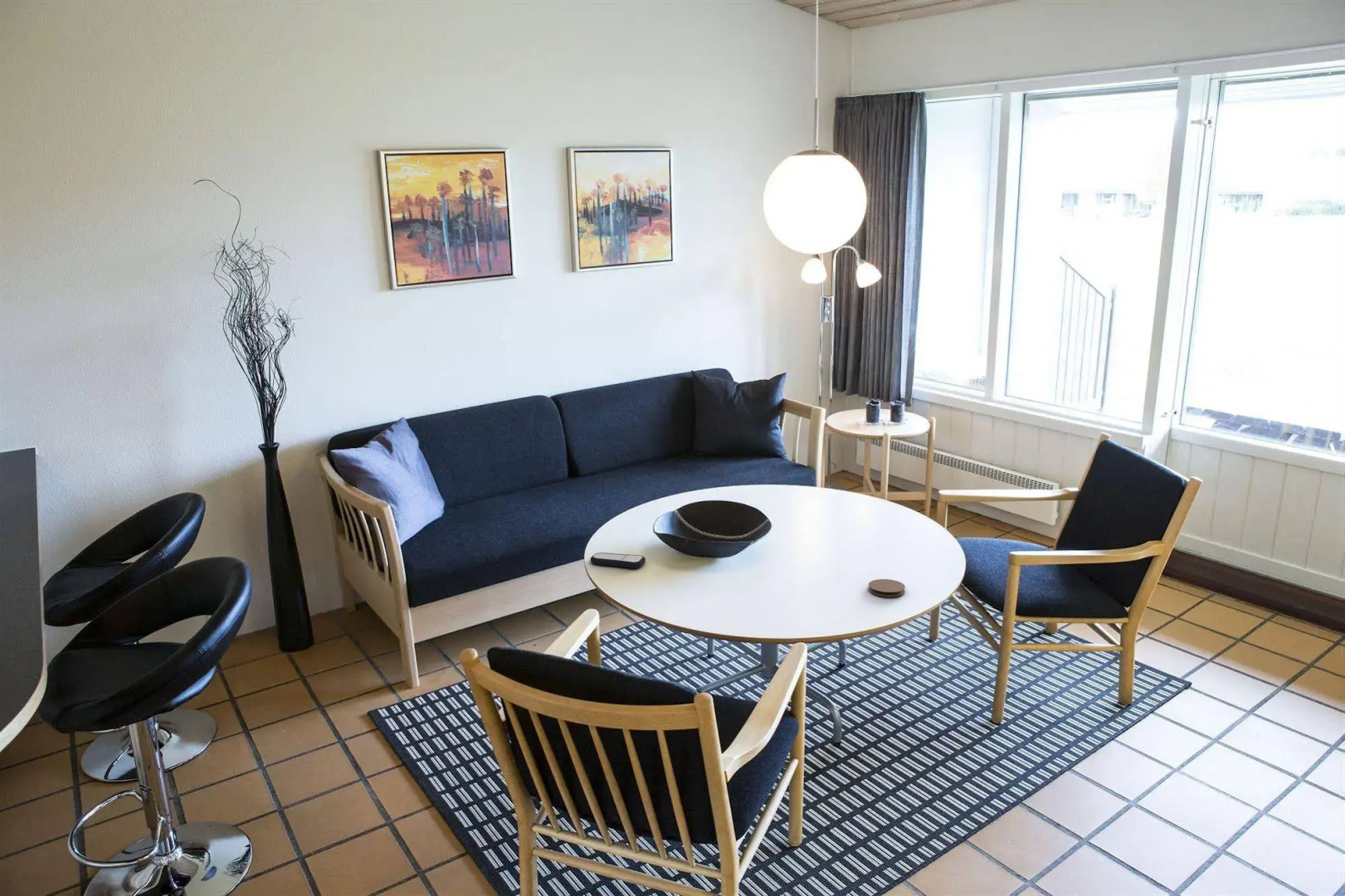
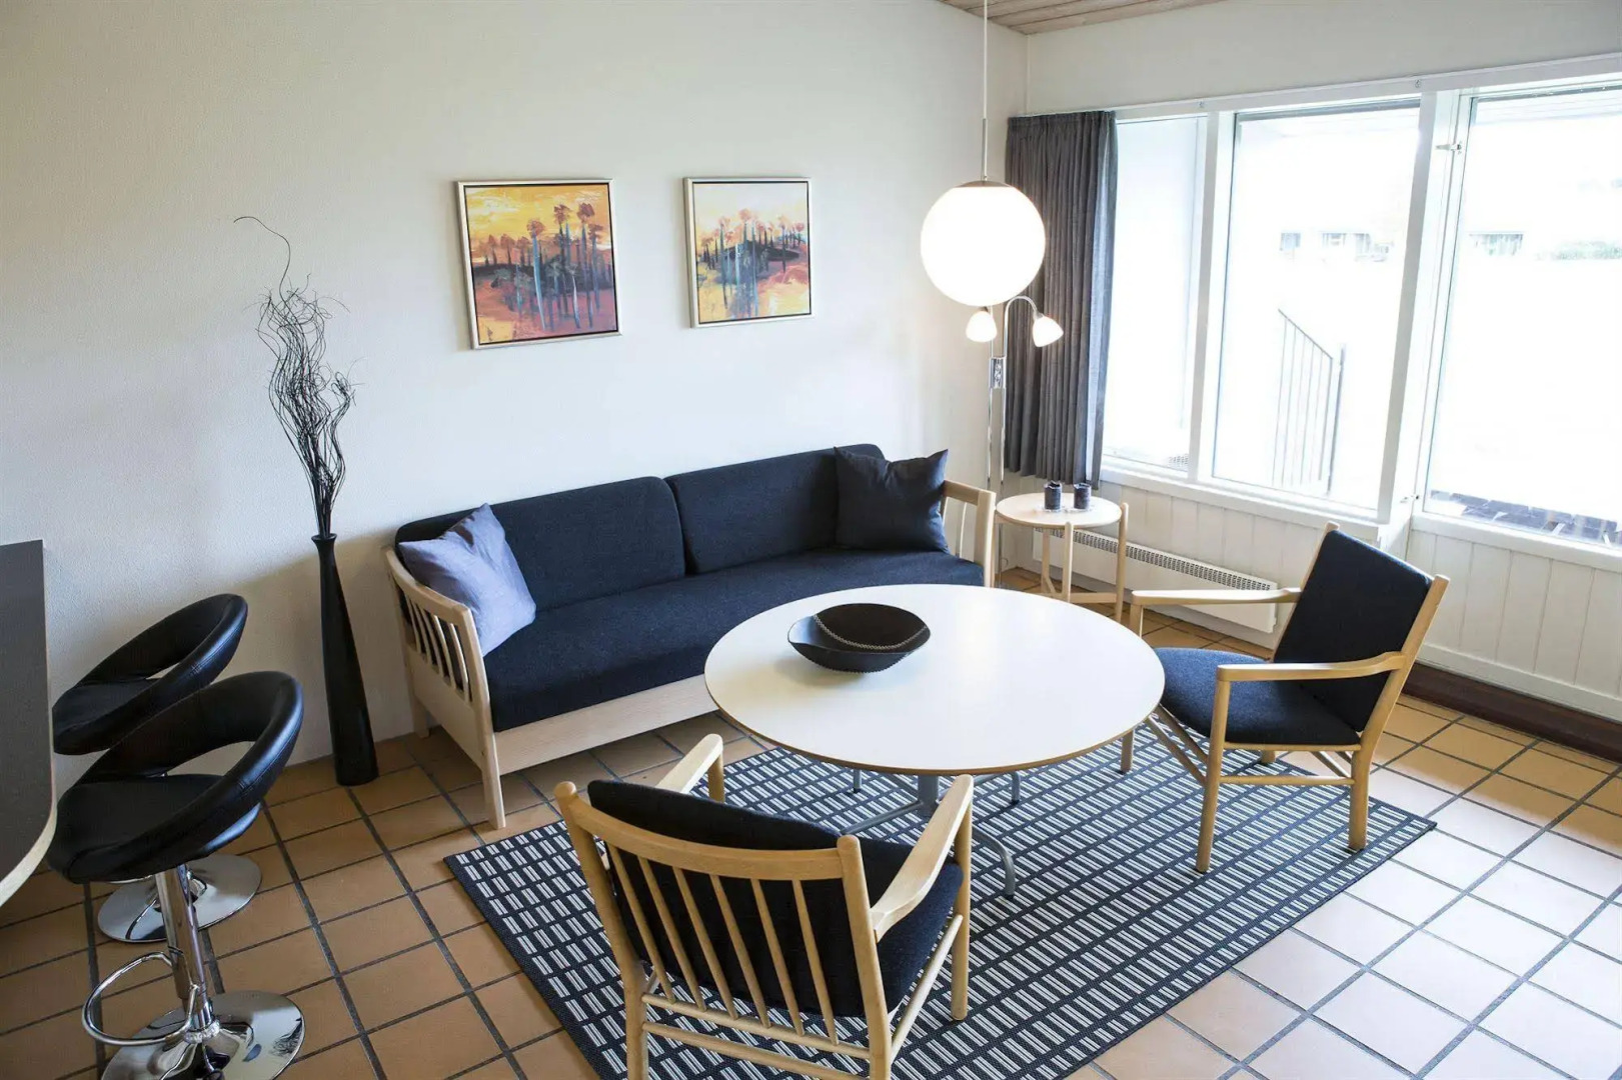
- remote control [590,552,646,569]
- coaster [868,578,906,597]
